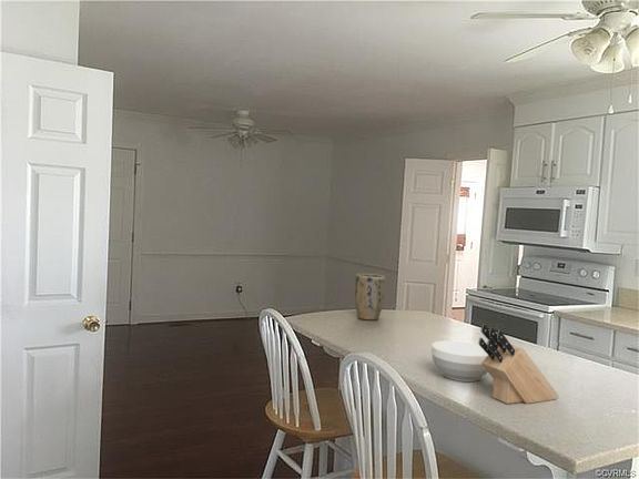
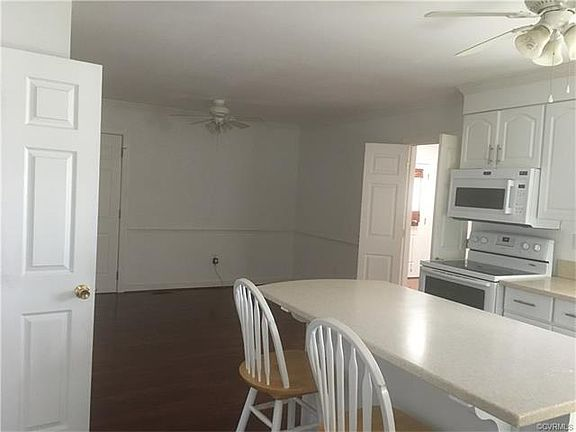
- plant pot [354,273,386,322]
- knife block [478,323,560,405]
- bowl [430,339,488,383]
